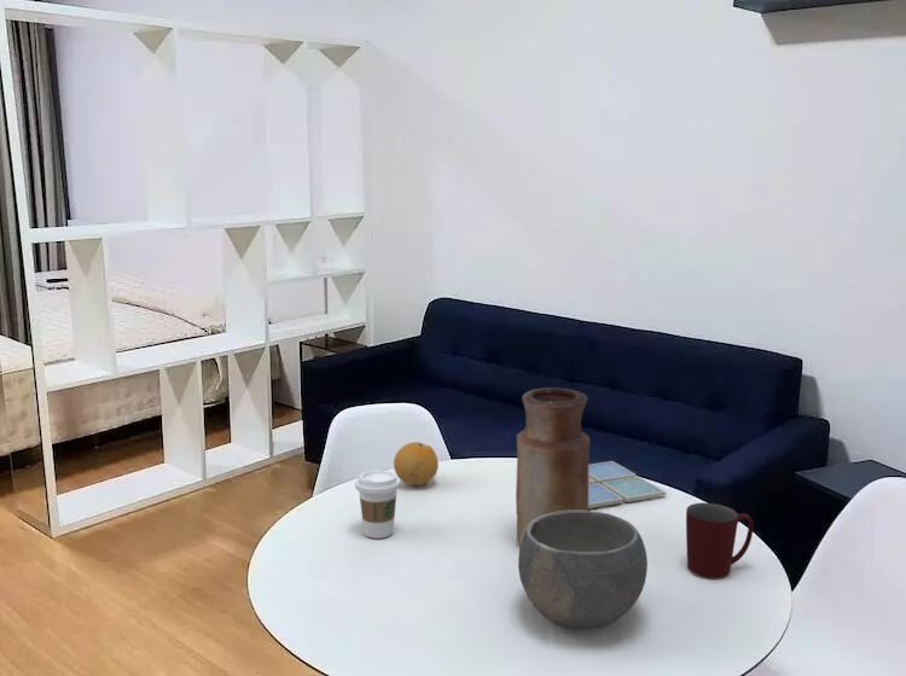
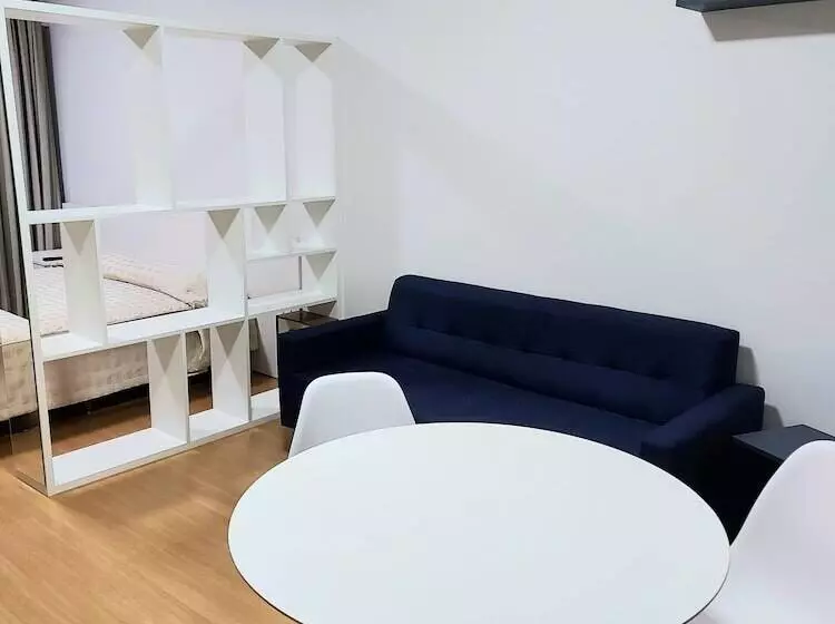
- mug [685,502,754,579]
- fruit [393,441,440,486]
- drink coaster [588,460,667,509]
- bowl [517,509,649,630]
- coffee cup [354,470,401,540]
- vase [515,386,591,544]
